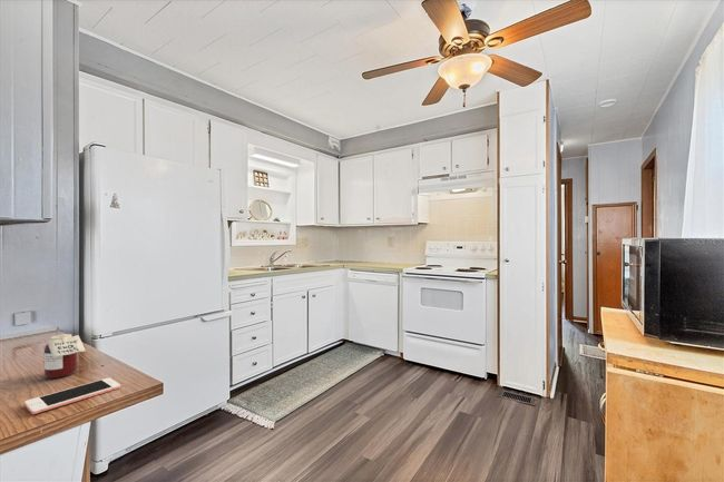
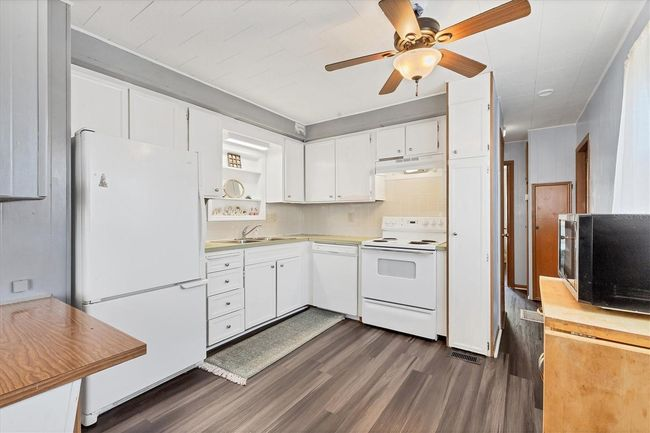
- jar [43,333,87,380]
- cell phone [23,377,121,415]
